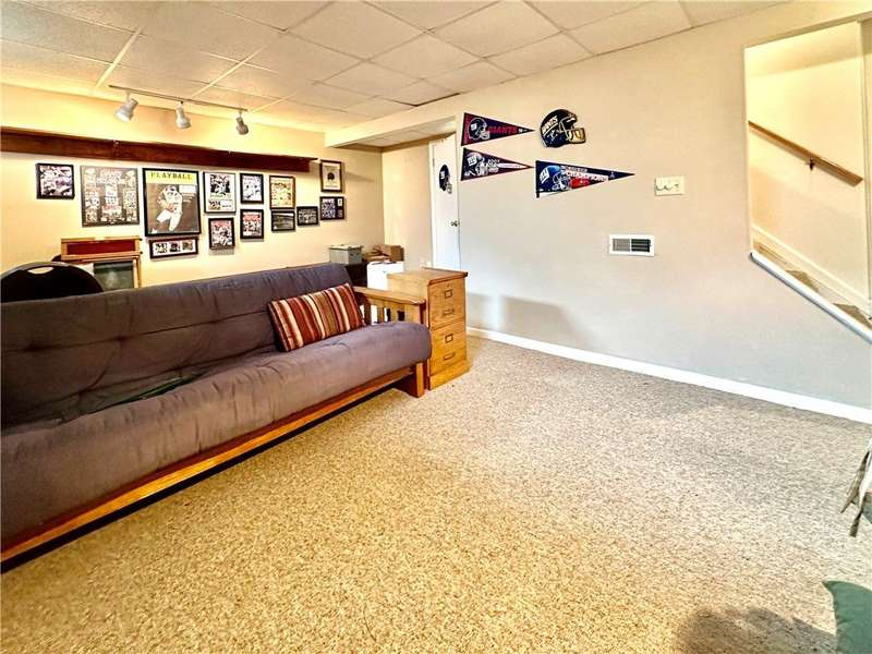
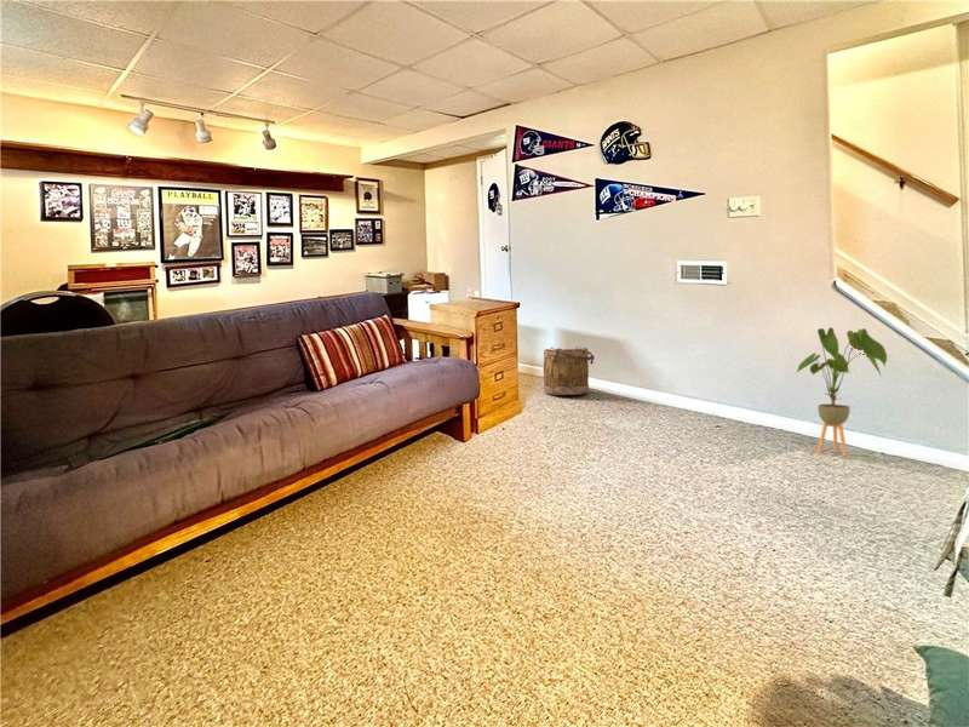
+ house plant [795,326,888,457]
+ bucket [543,344,596,396]
